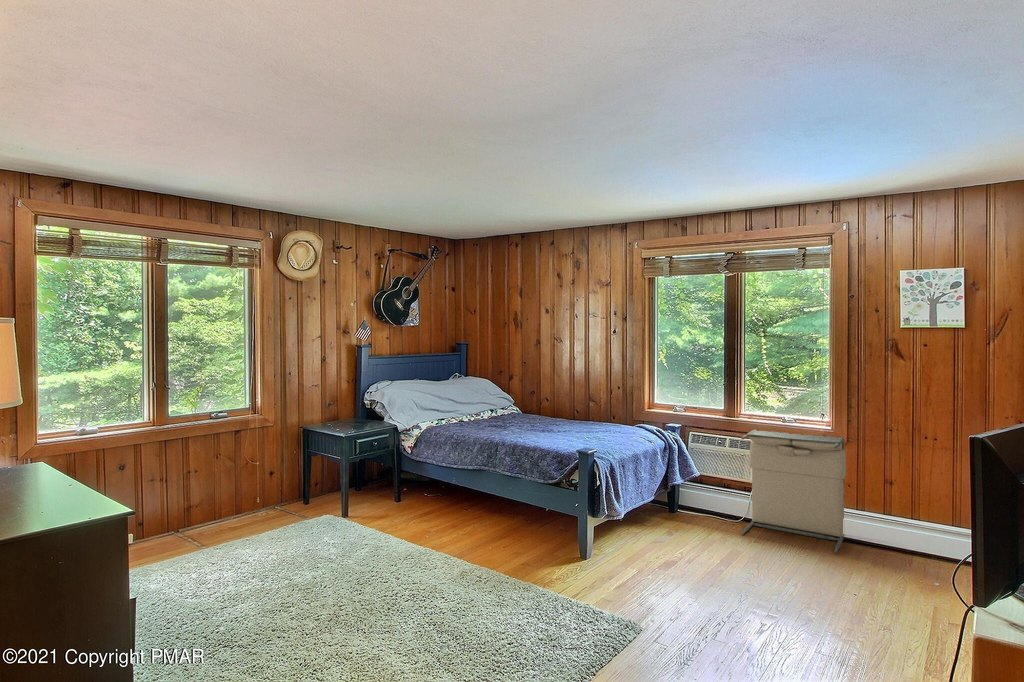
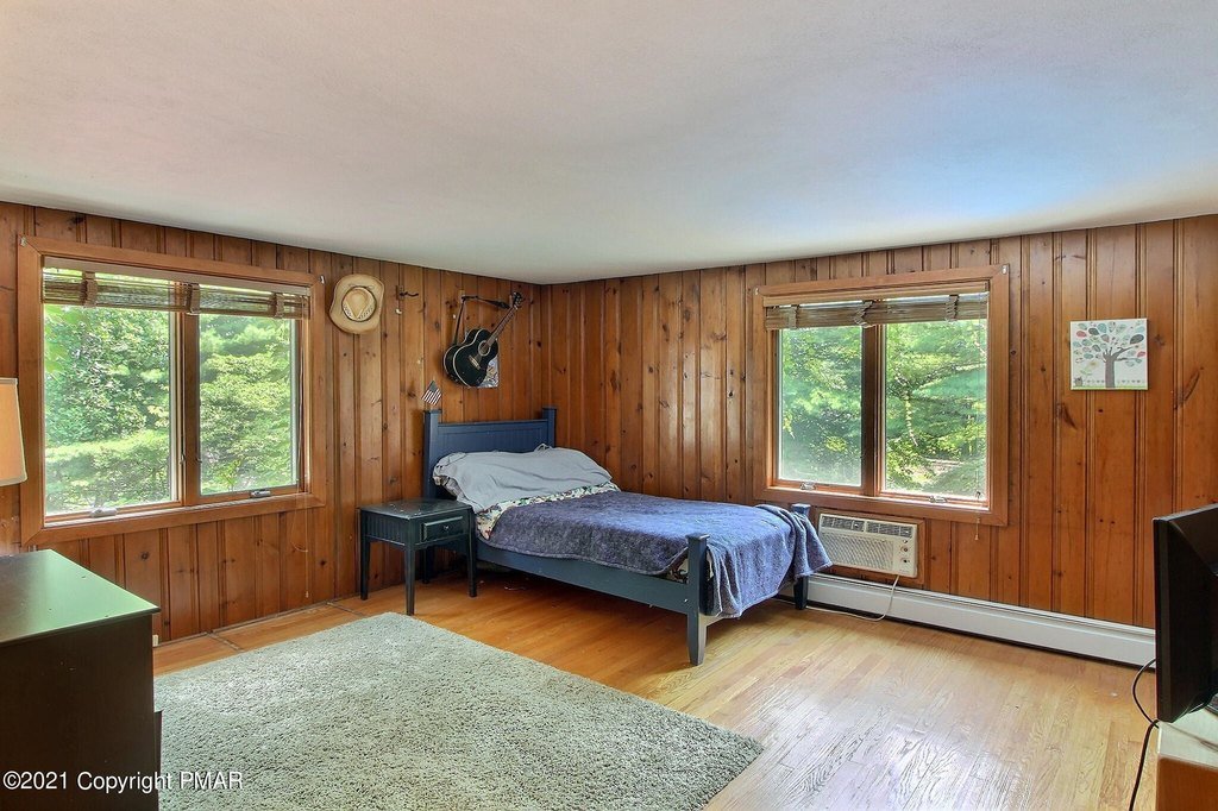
- laundry hamper [740,429,847,554]
